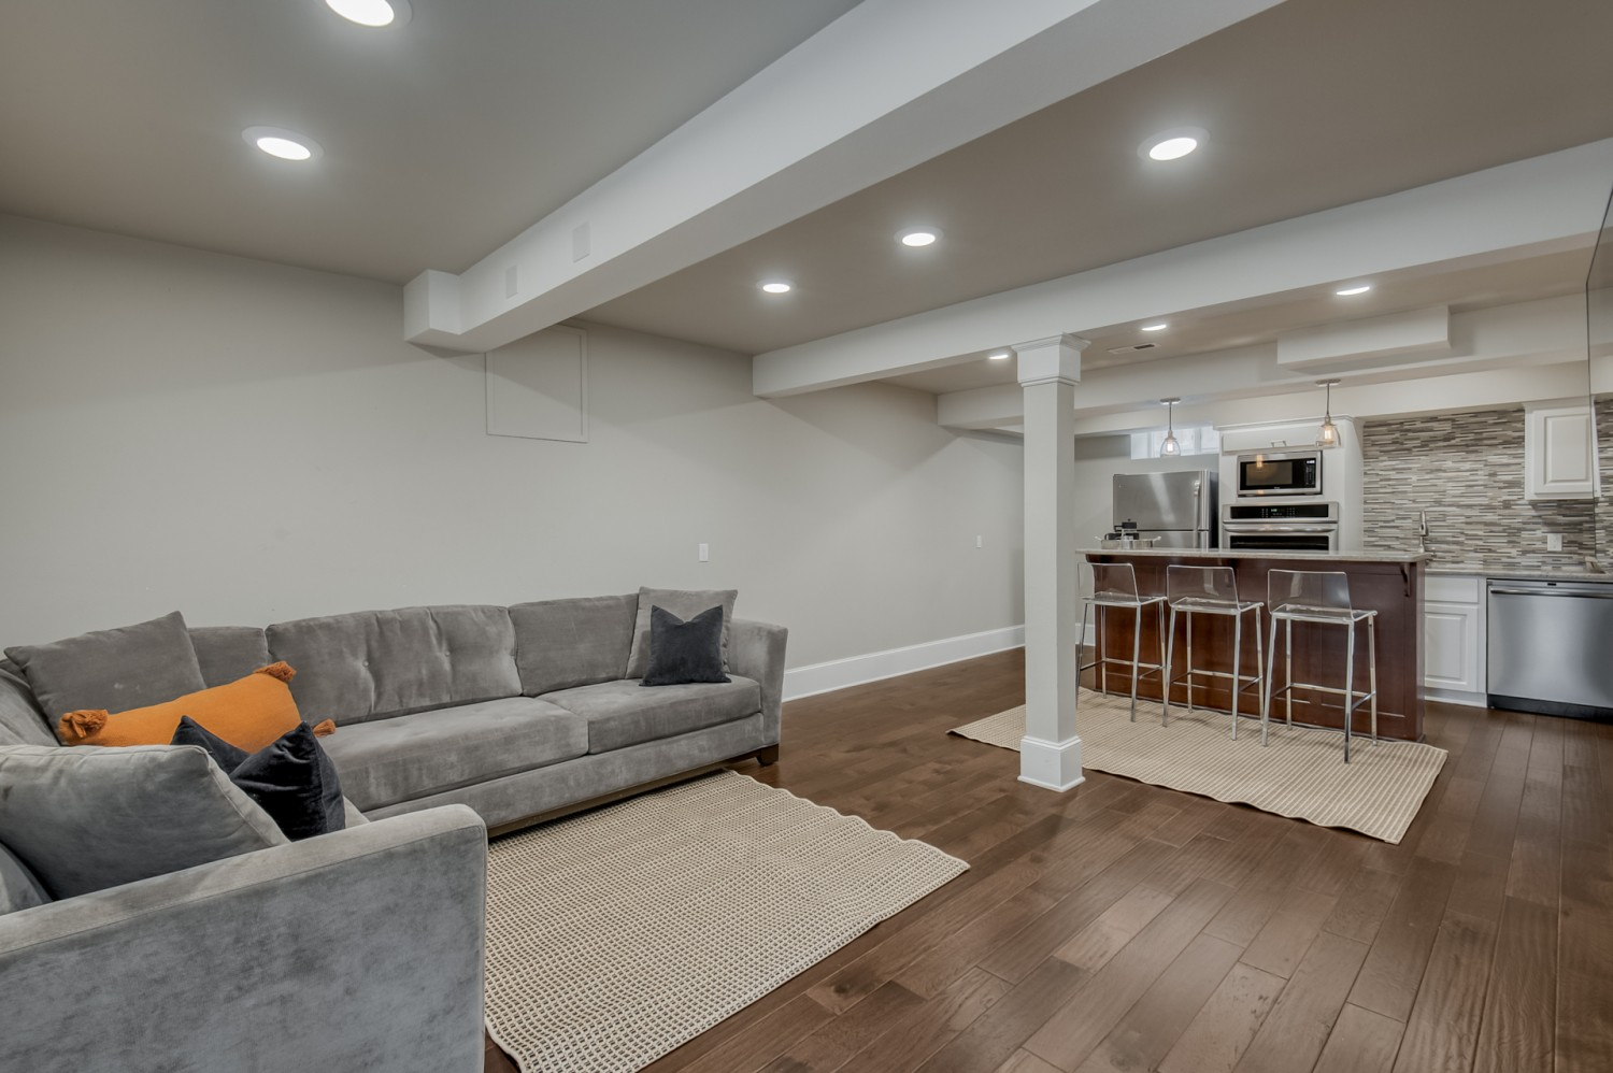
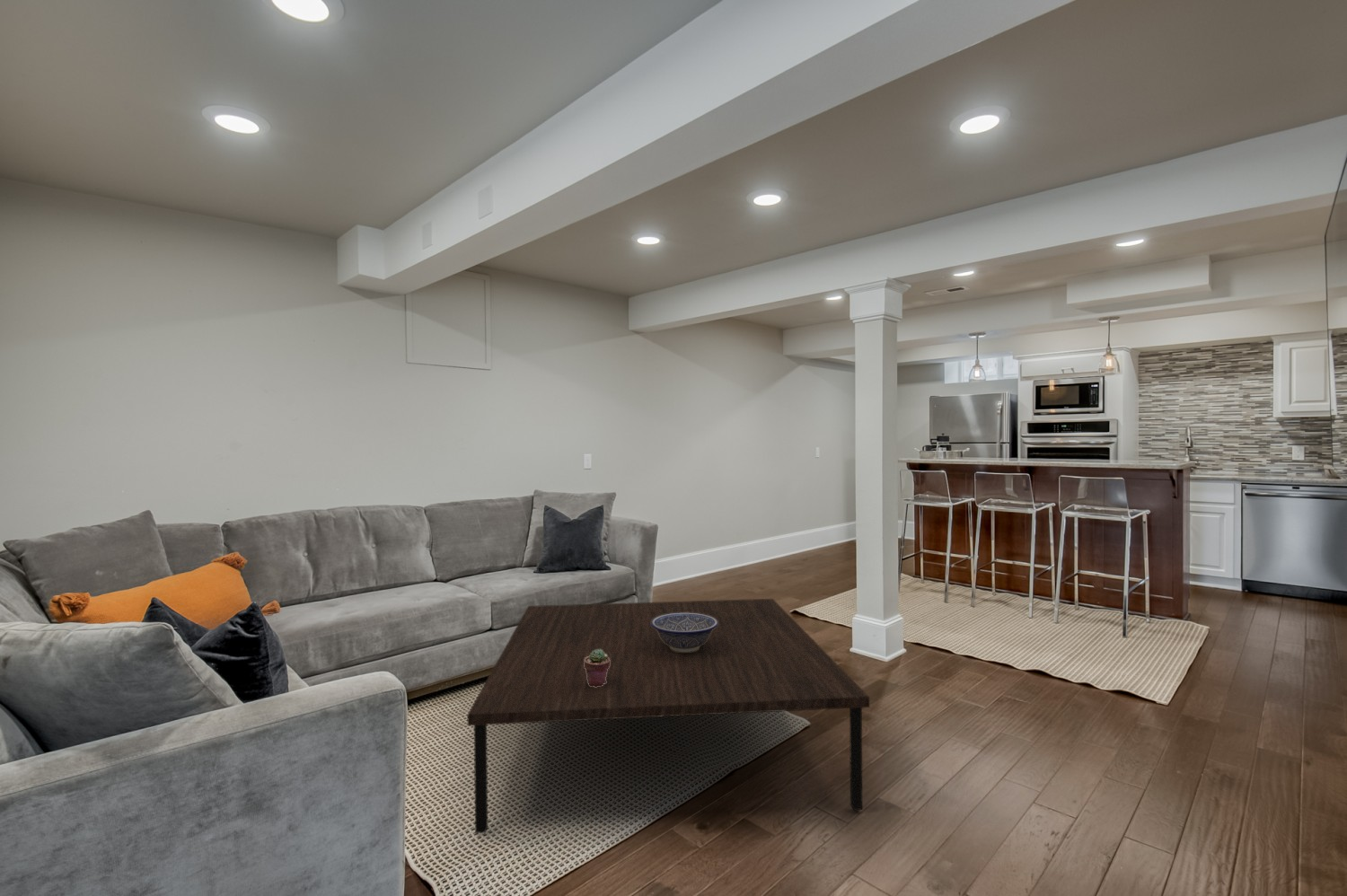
+ coffee table [467,598,870,834]
+ potted succulent [585,649,610,687]
+ decorative bowl [650,612,718,652]
